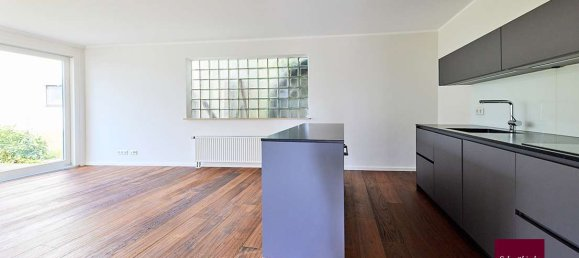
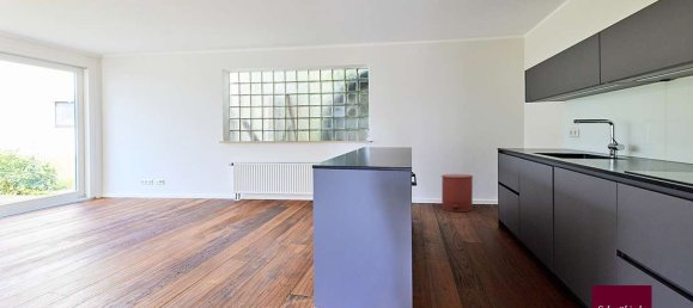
+ trash can [440,173,474,212]
